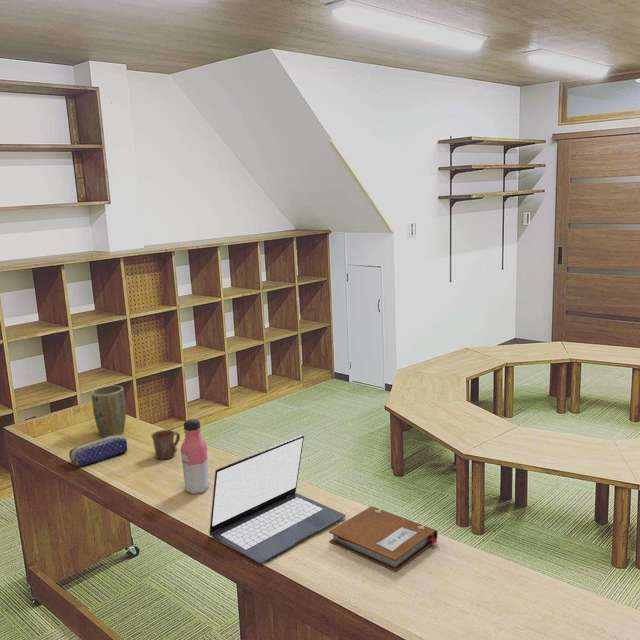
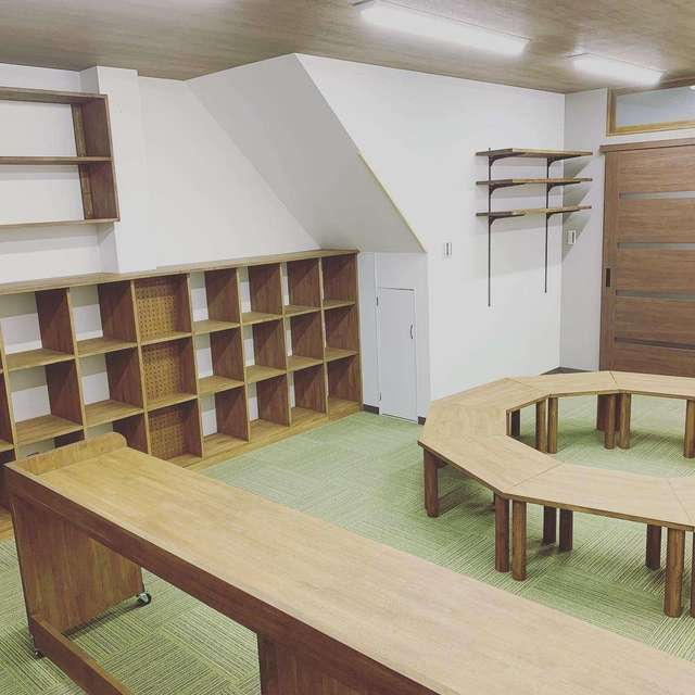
- water bottle [180,418,211,495]
- laptop [208,434,347,565]
- notebook [328,505,439,573]
- pencil case [68,435,128,468]
- mug [150,429,181,460]
- plant pot [91,385,127,438]
